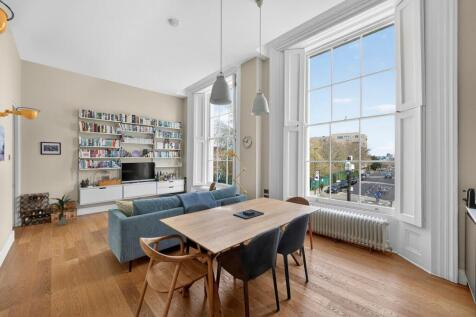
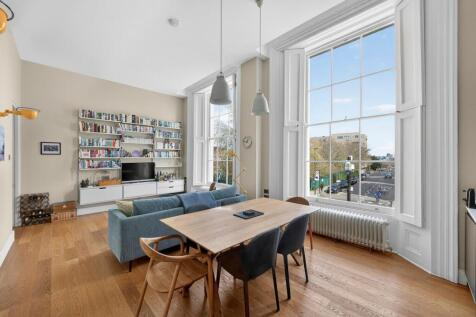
- indoor plant [47,194,76,226]
